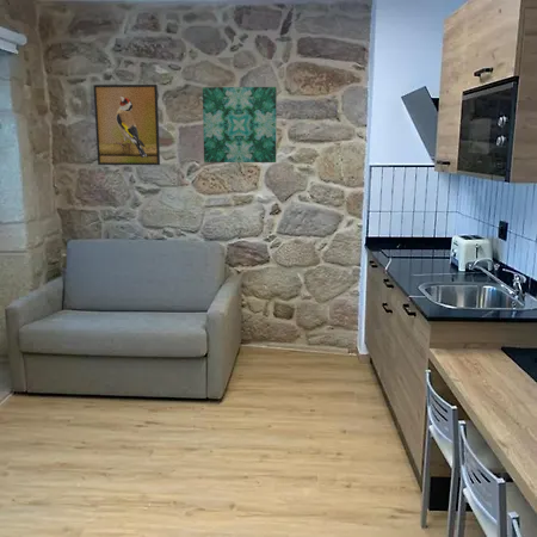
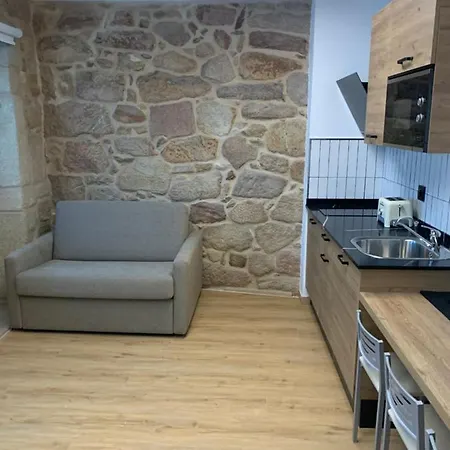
- wall art [202,86,278,163]
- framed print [92,84,161,166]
